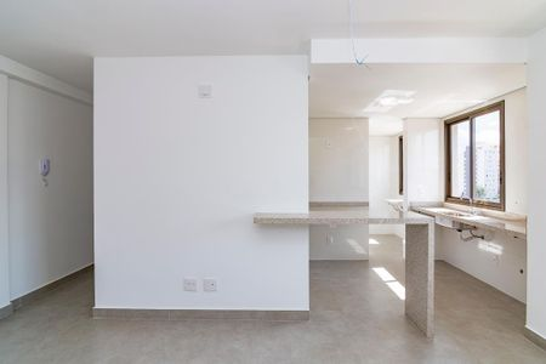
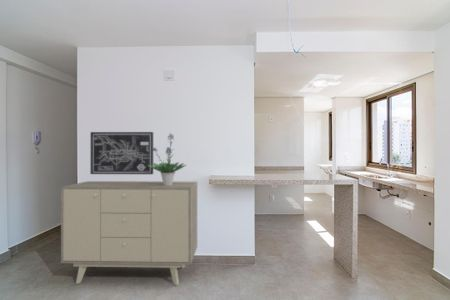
+ potted plant [148,132,187,185]
+ wall art [90,131,154,175]
+ sideboard [60,180,198,286]
